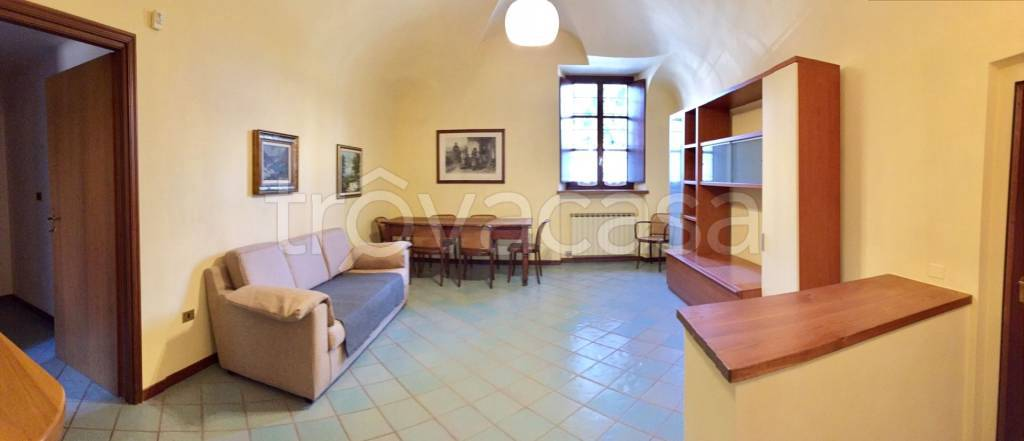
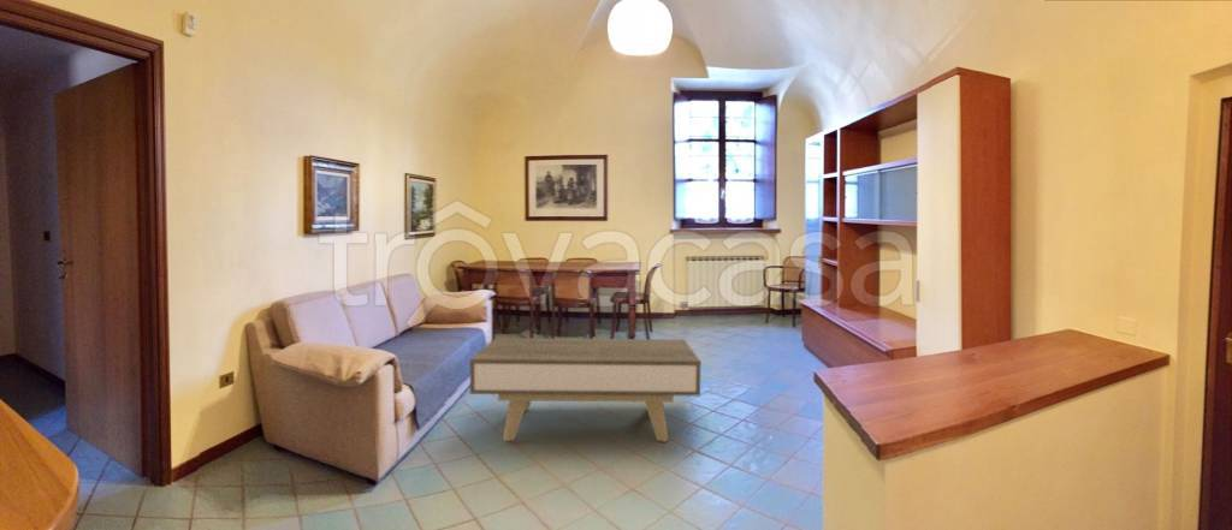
+ coffee table [469,337,703,443]
